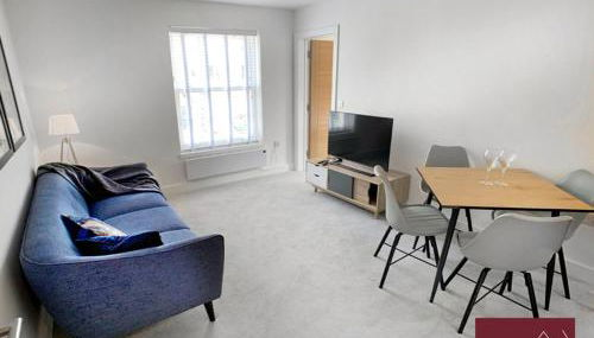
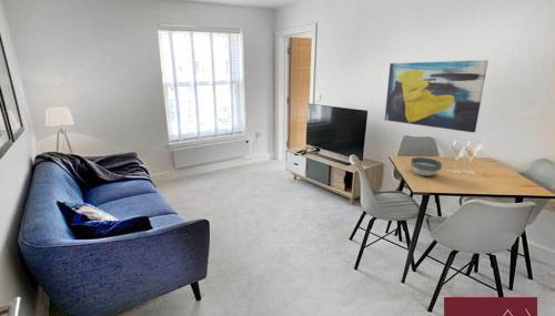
+ wall art [384,59,490,133]
+ bowl [410,156,443,176]
